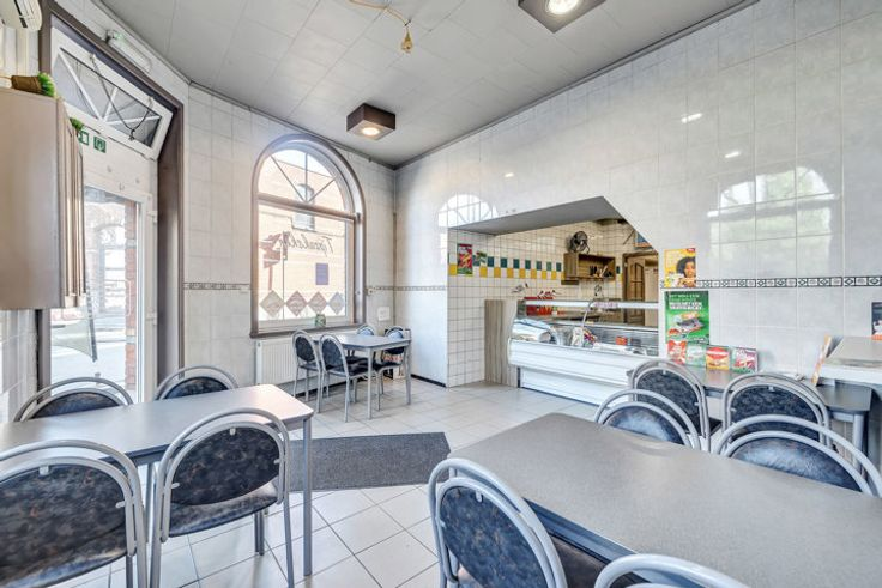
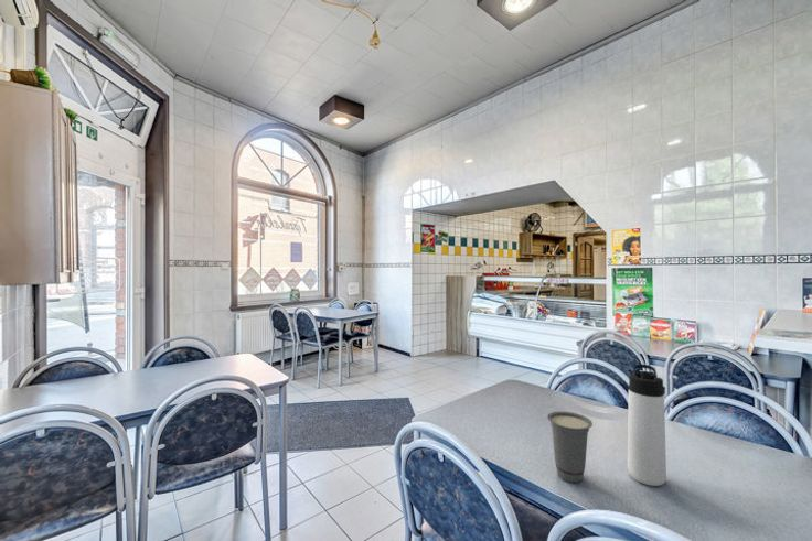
+ cup [546,411,594,484]
+ thermos bottle [627,364,667,487]
